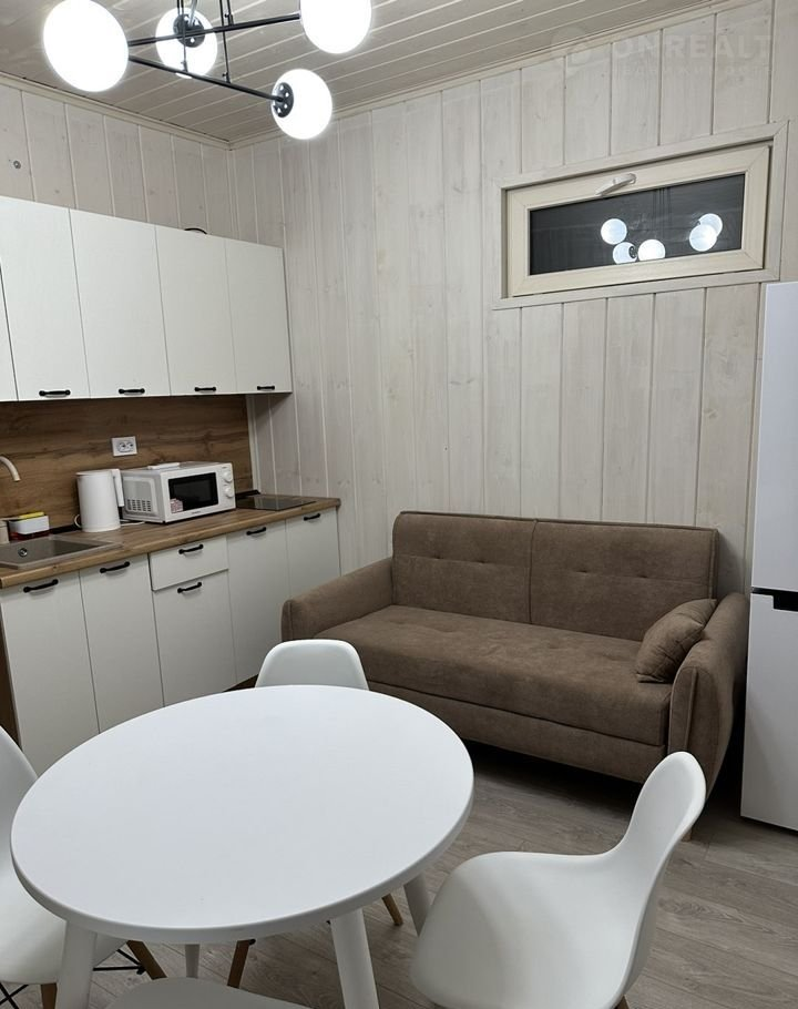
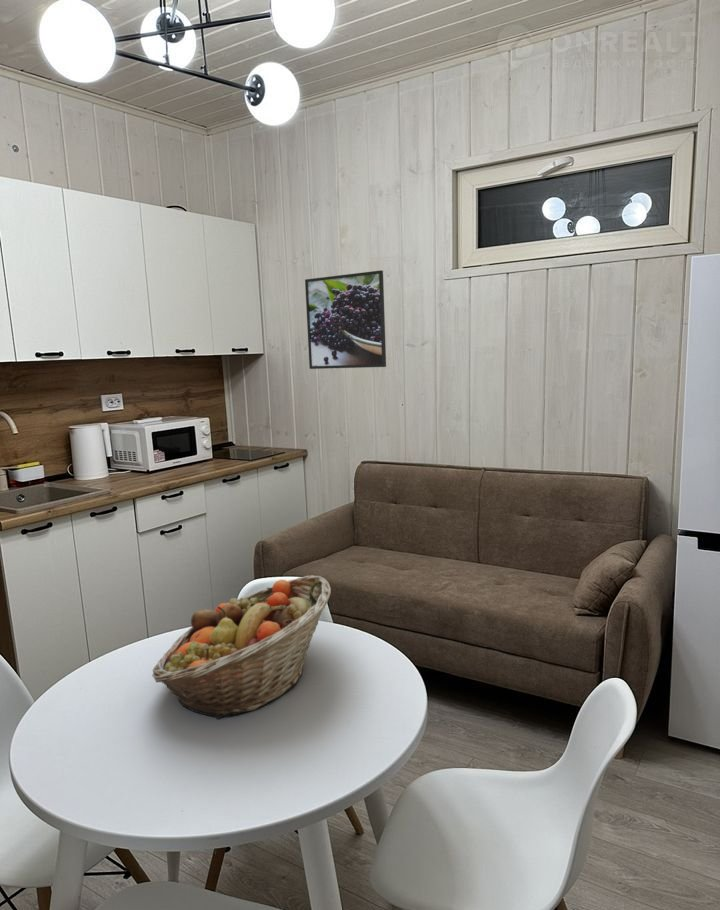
+ fruit basket [152,574,332,720]
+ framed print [304,269,387,370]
